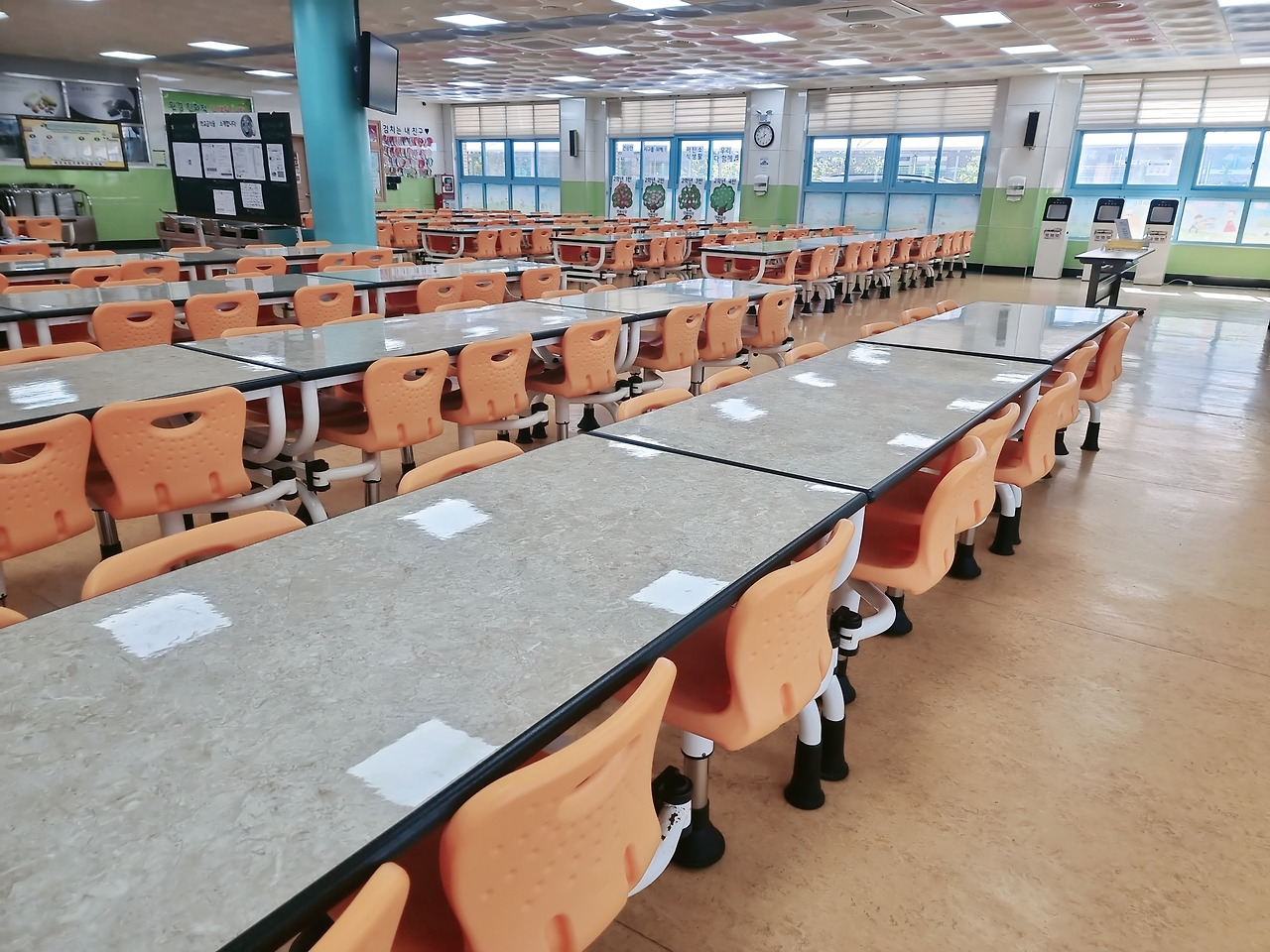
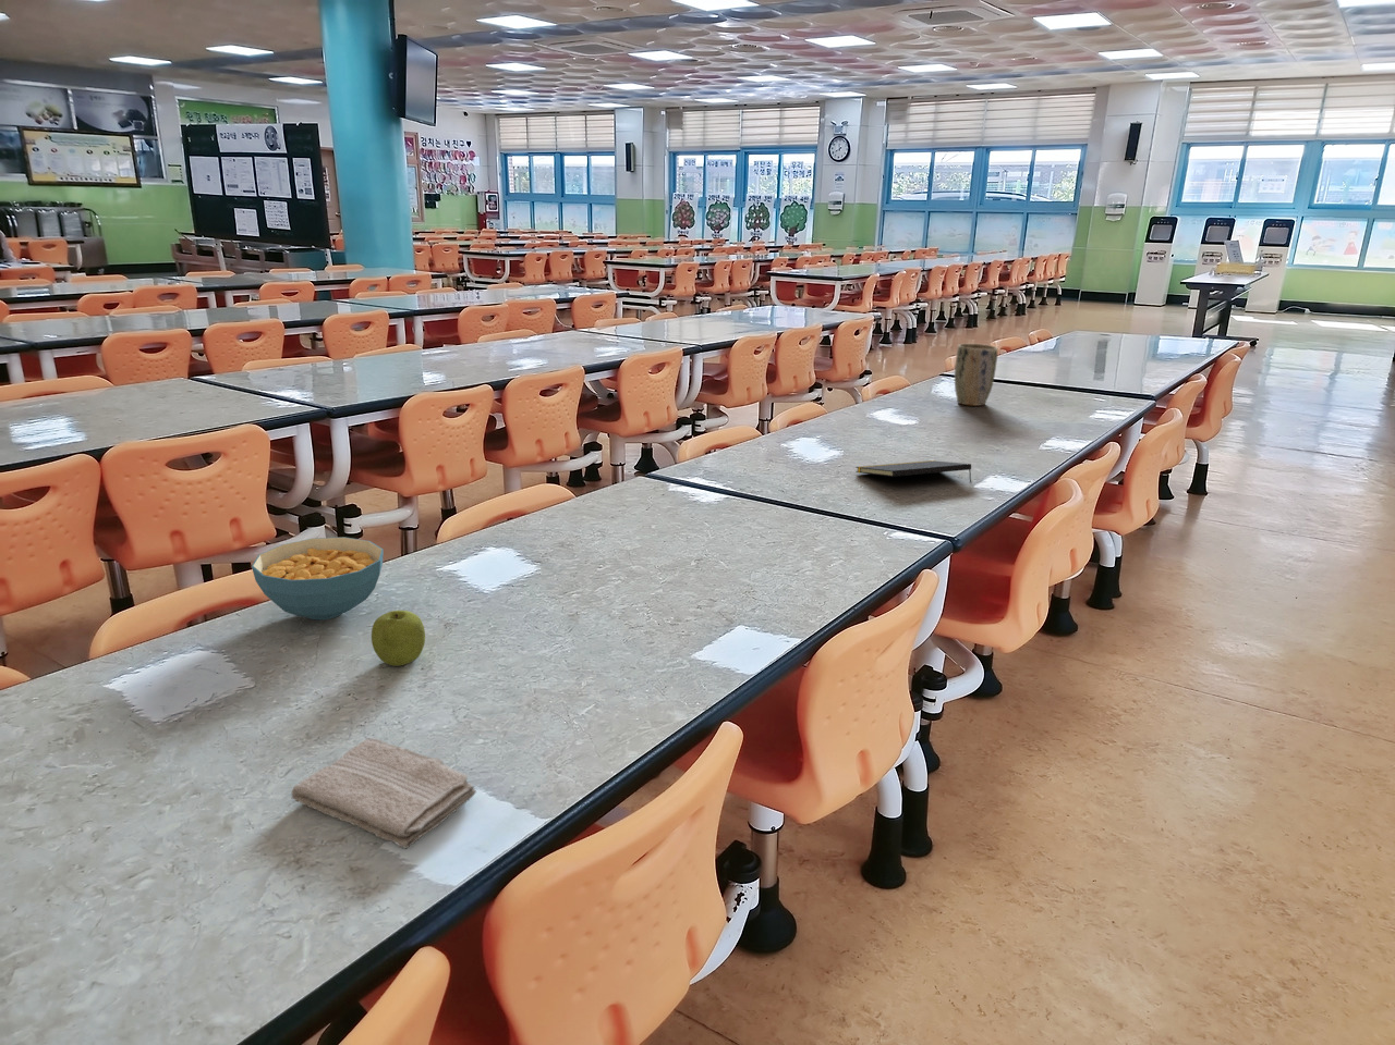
+ plant pot [953,342,998,407]
+ cereal bowl [250,536,384,621]
+ notepad [855,459,972,482]
+ washcloth [291,738,478,849]
+ fruit [370,609,426,667]
